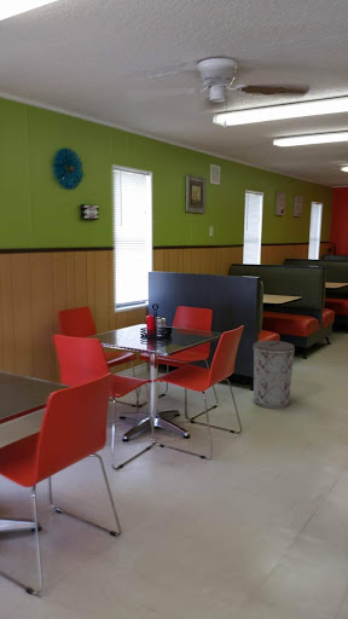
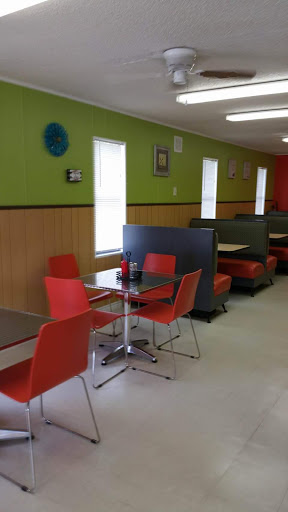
- trash can [253,340,296,410]
